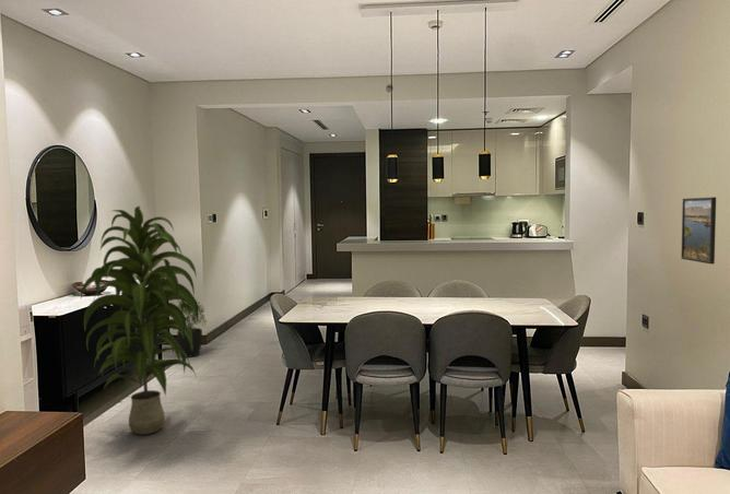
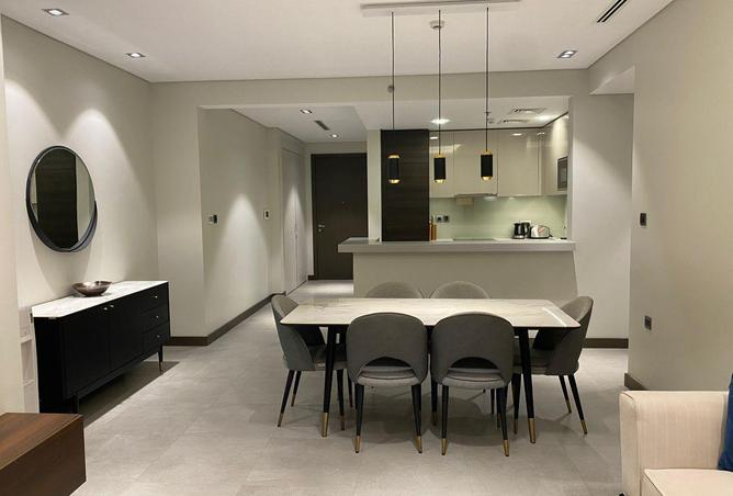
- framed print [680,196,717,266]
- indoor plant [80,205,199,436]
- potted plant [173,298,209,358]
